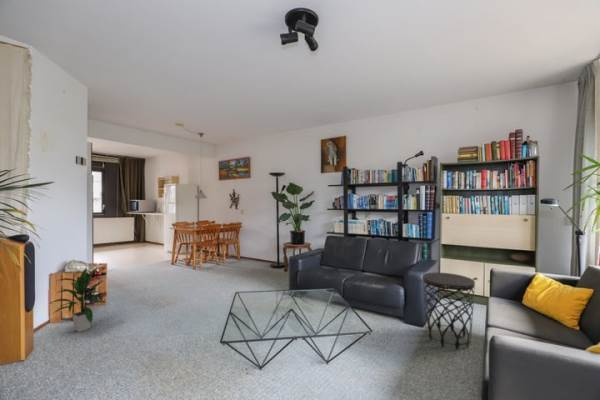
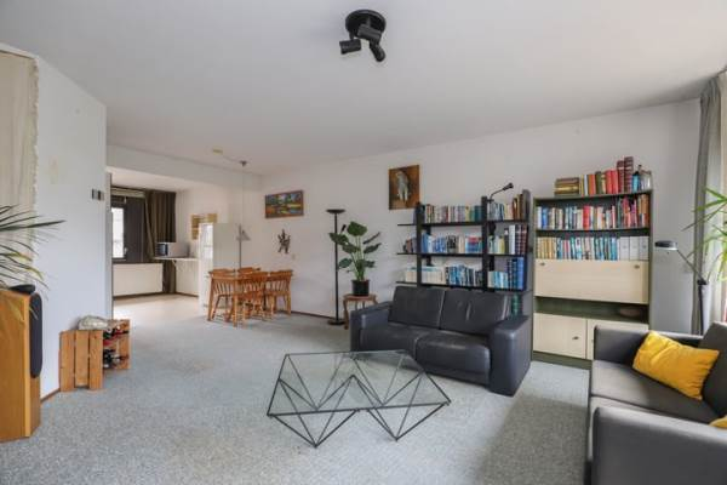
- indoor plant [49,265,108,333]
- side table [421,272,476,351]
